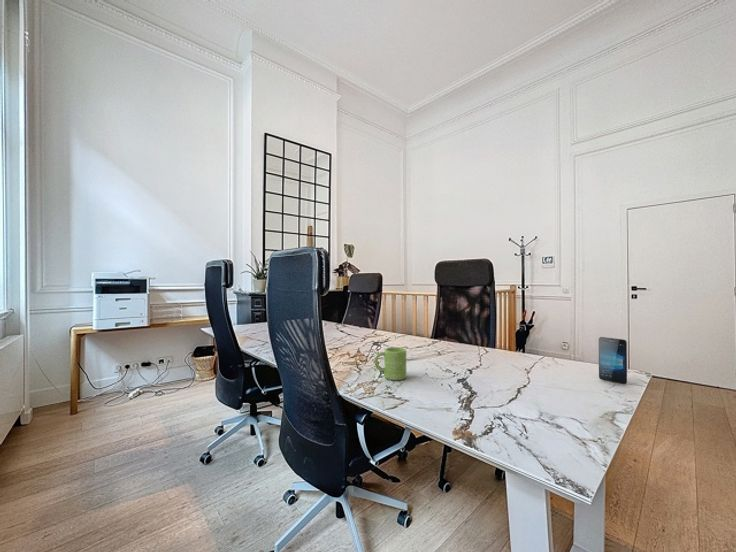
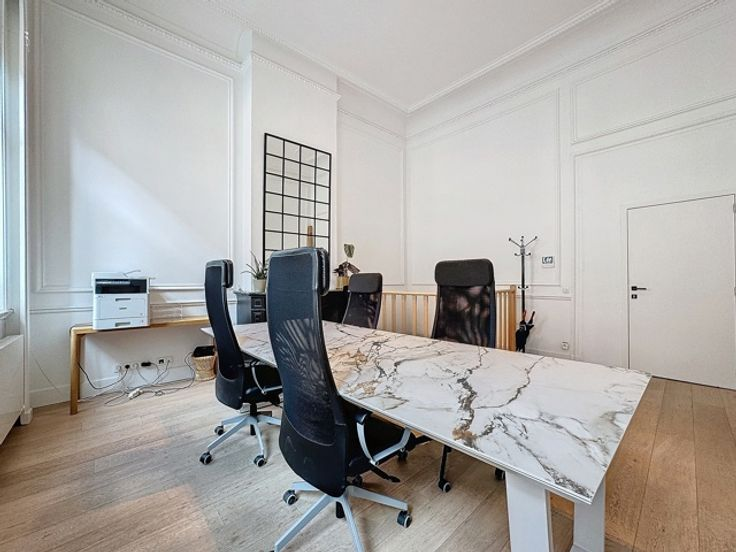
- smartphone [598,336,628,385]
- mug [374,346,408,381]
